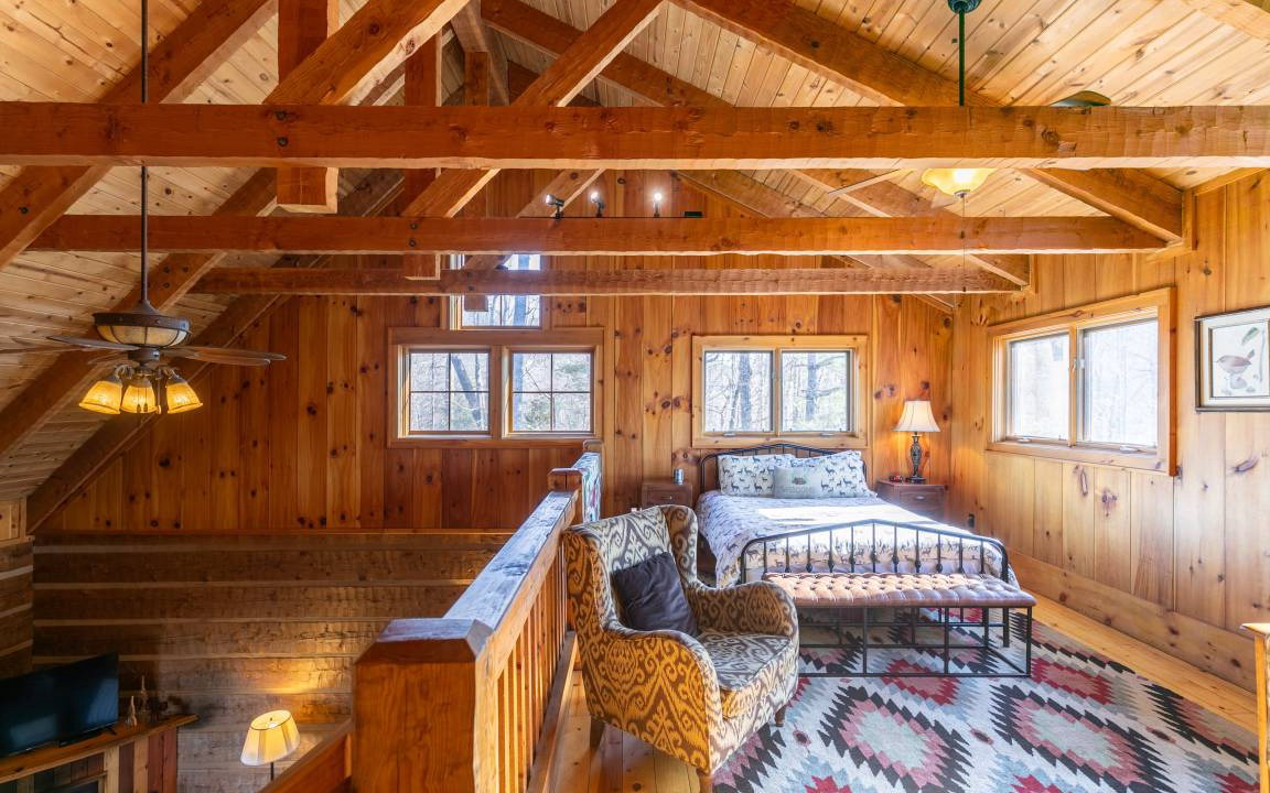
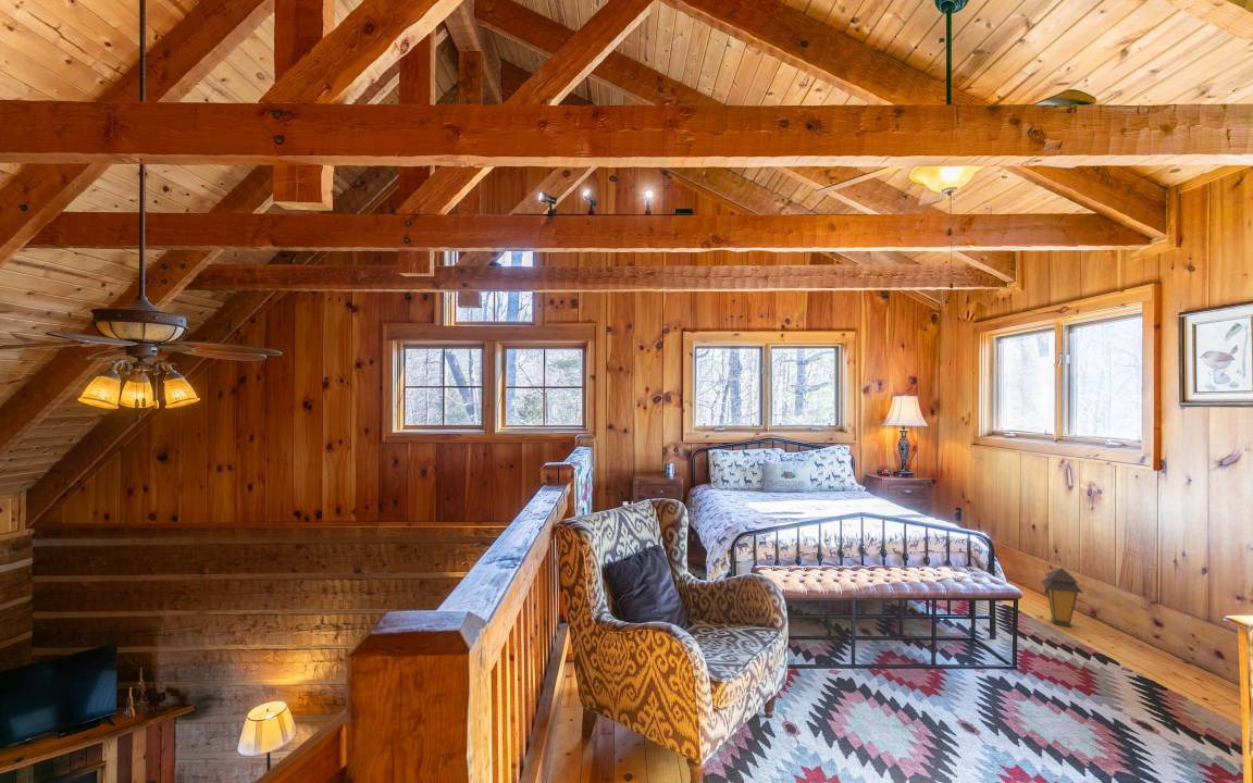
+ lantern [1040,567,1085,627]
